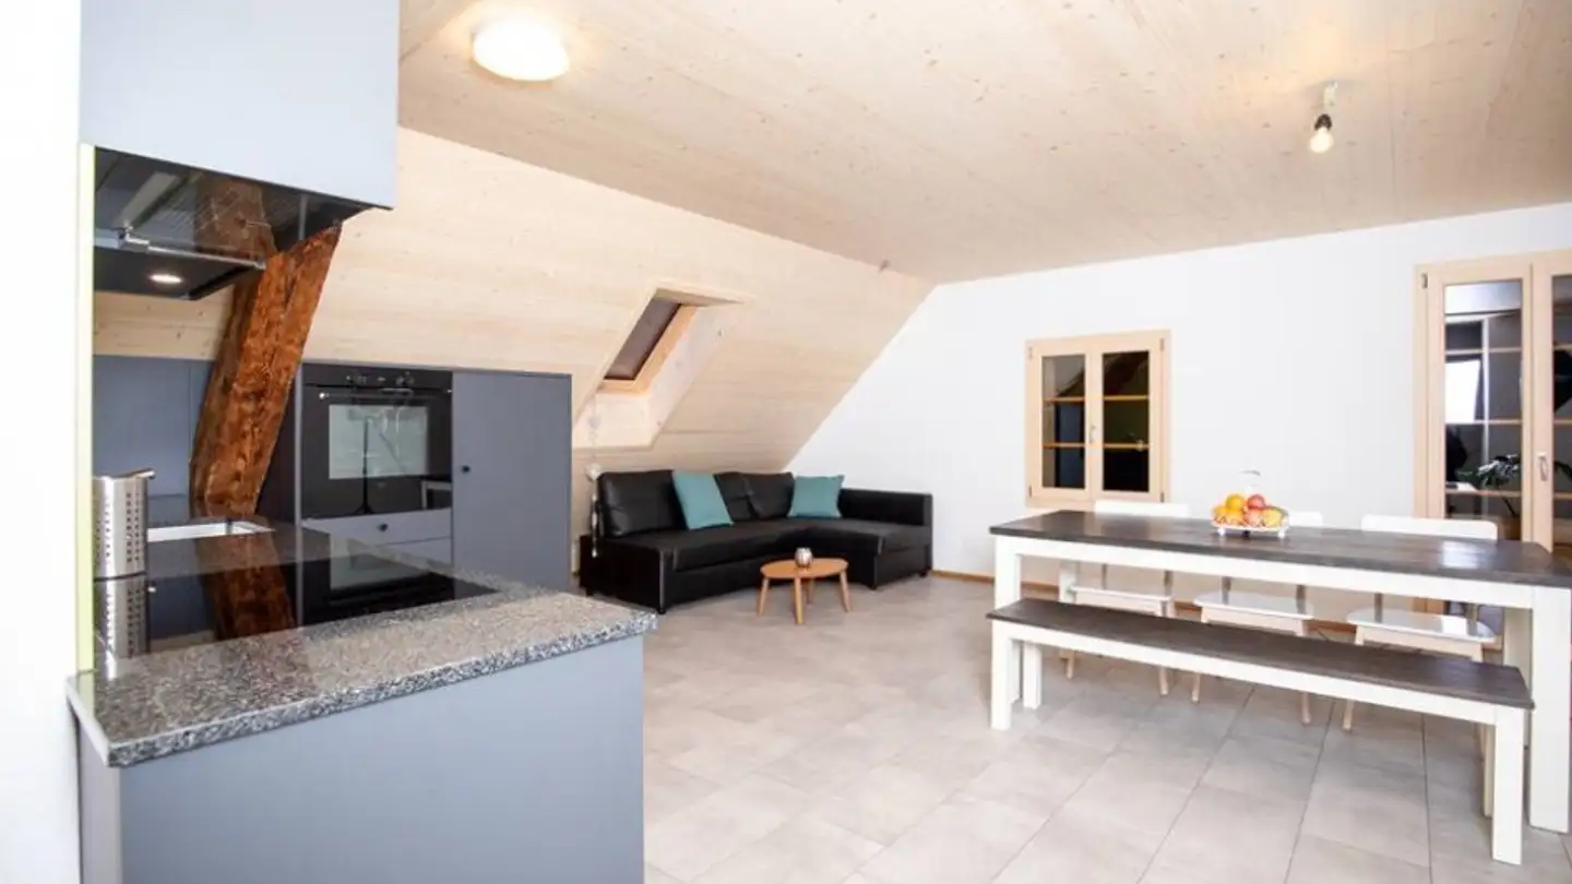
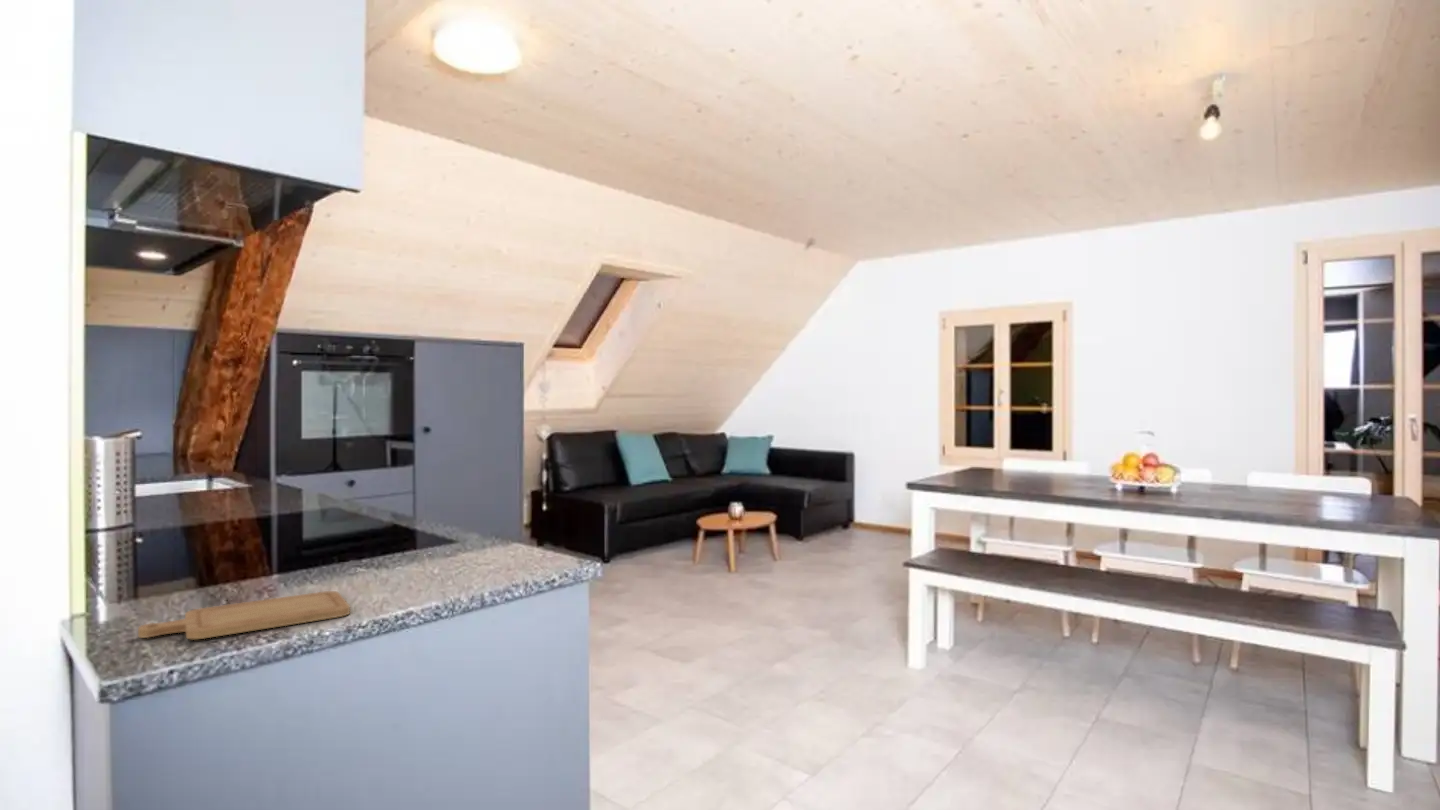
+ chopping board [137,590,351,640]
